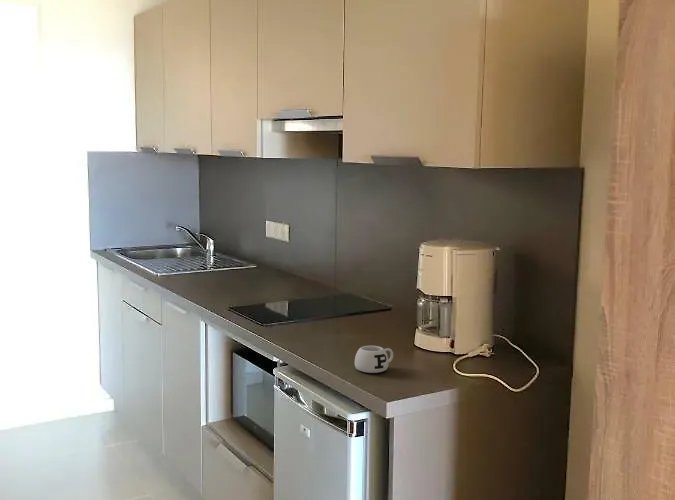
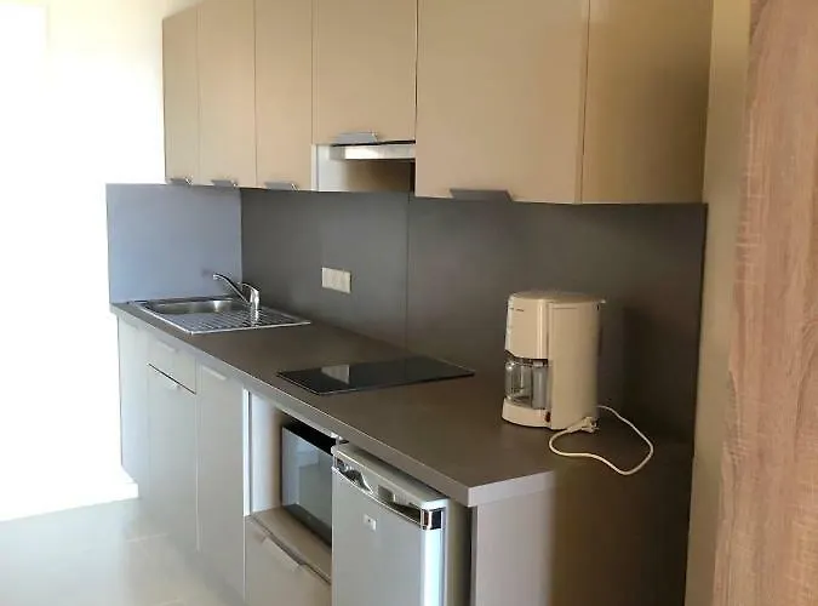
- mug [354,345,394,374]
